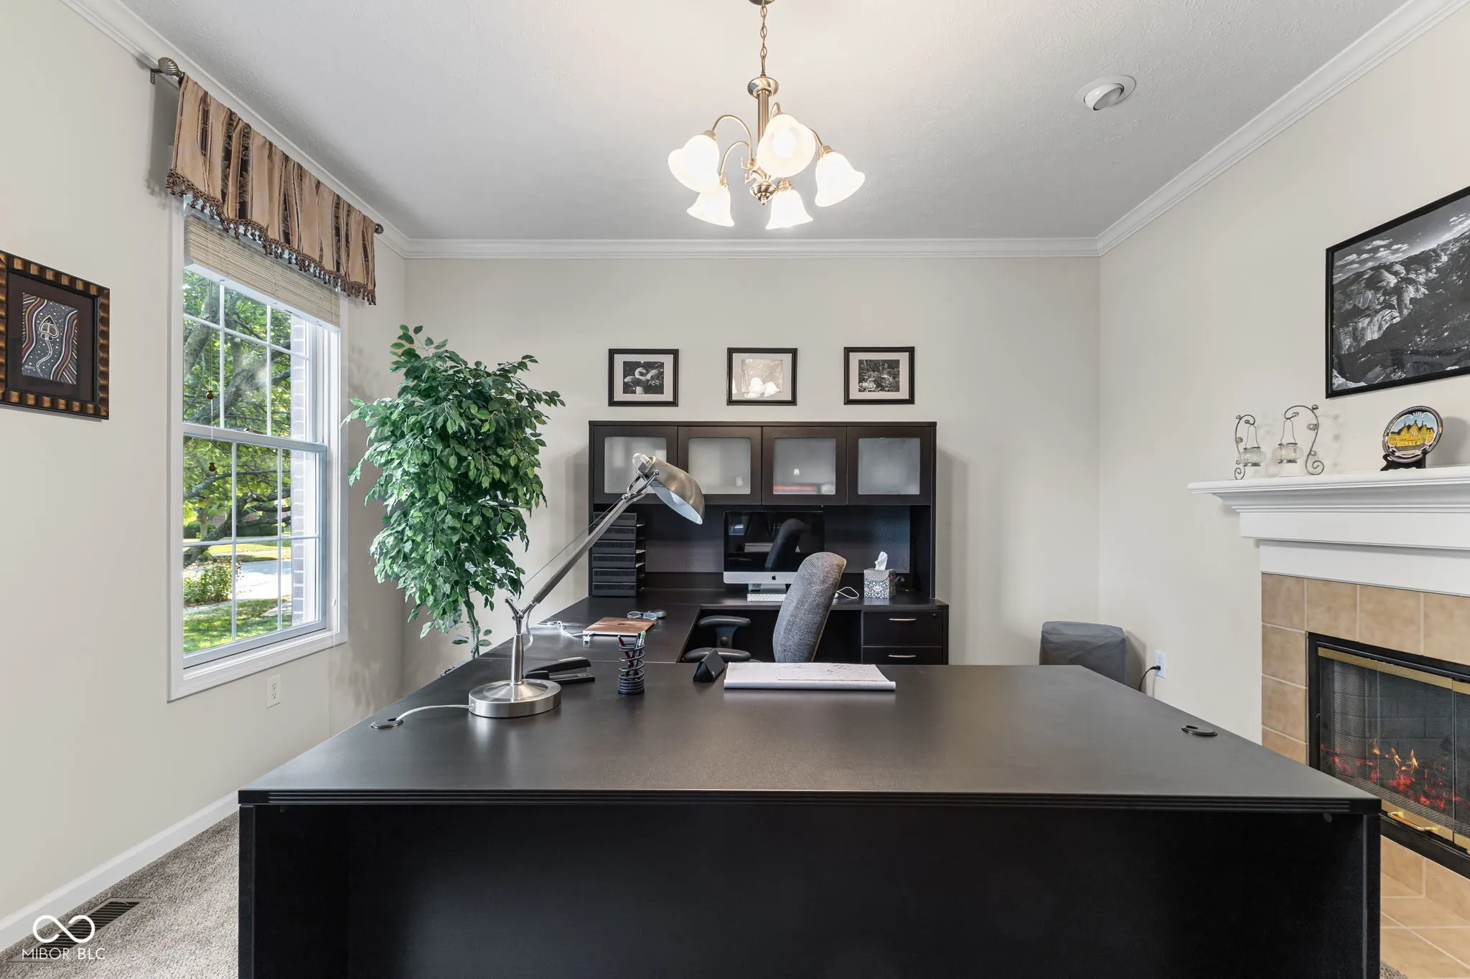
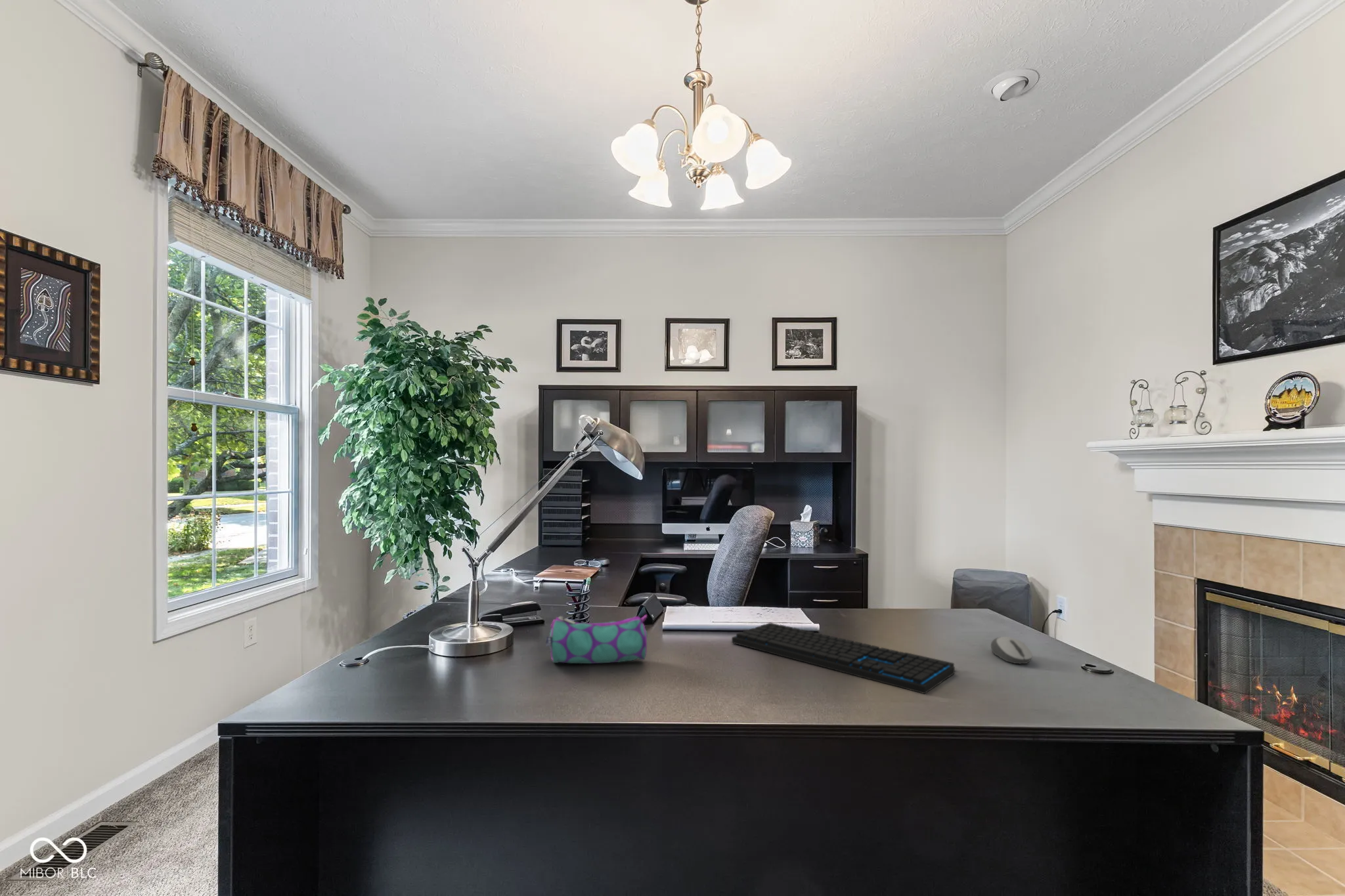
+ computer mouse [990,636,1033,664]
+ pencil case [545,614,648,664]
+ keyboard [731,622,956,694]
